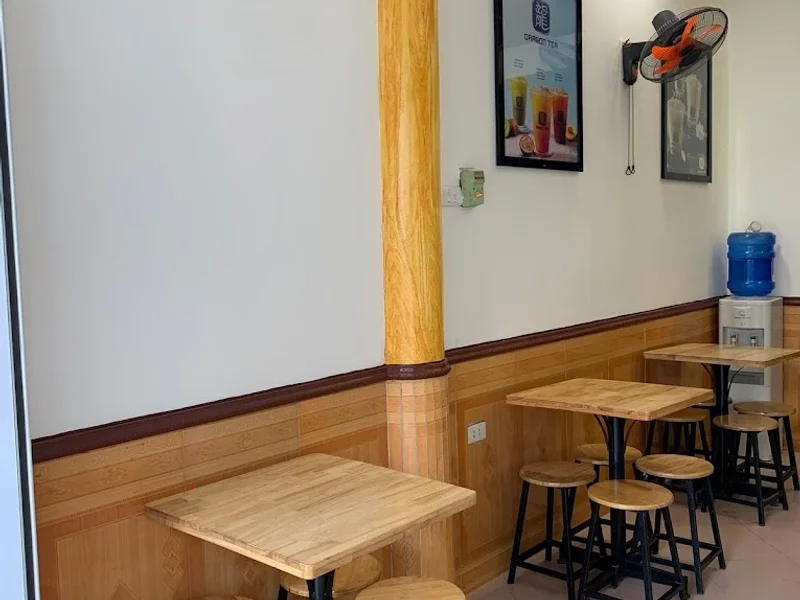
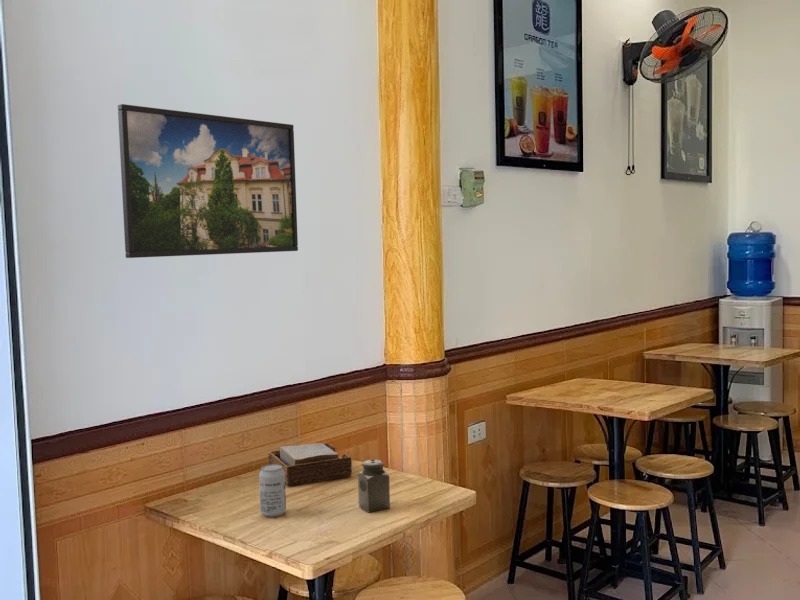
+ napkin holder [268,442,353,487]
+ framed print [117,103,299,259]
+ beverage can [258,464,287,518]
+ salt shaker [357,459,391,513]
